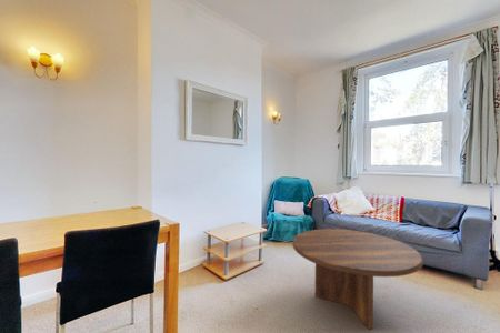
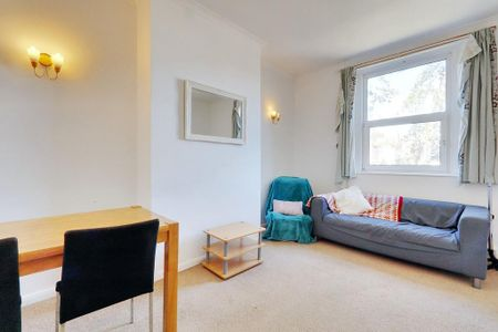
- coffee table [291,228,424,330]
